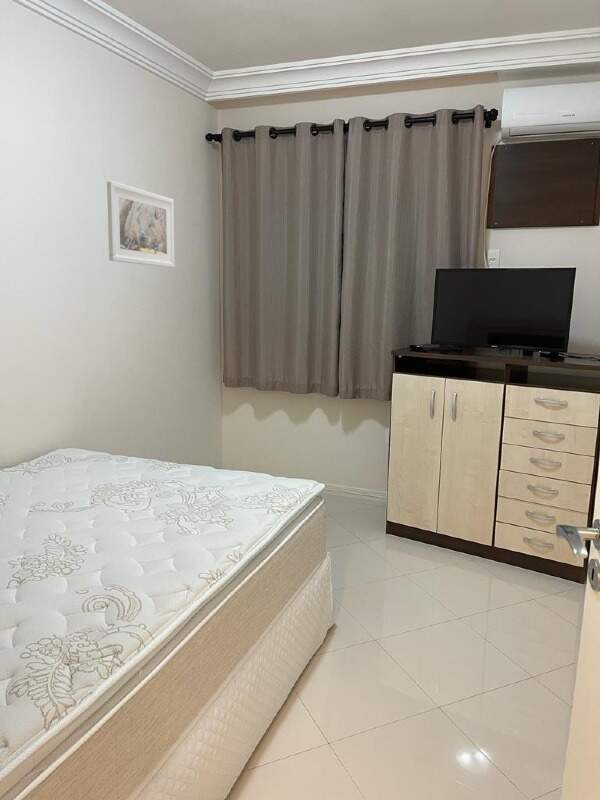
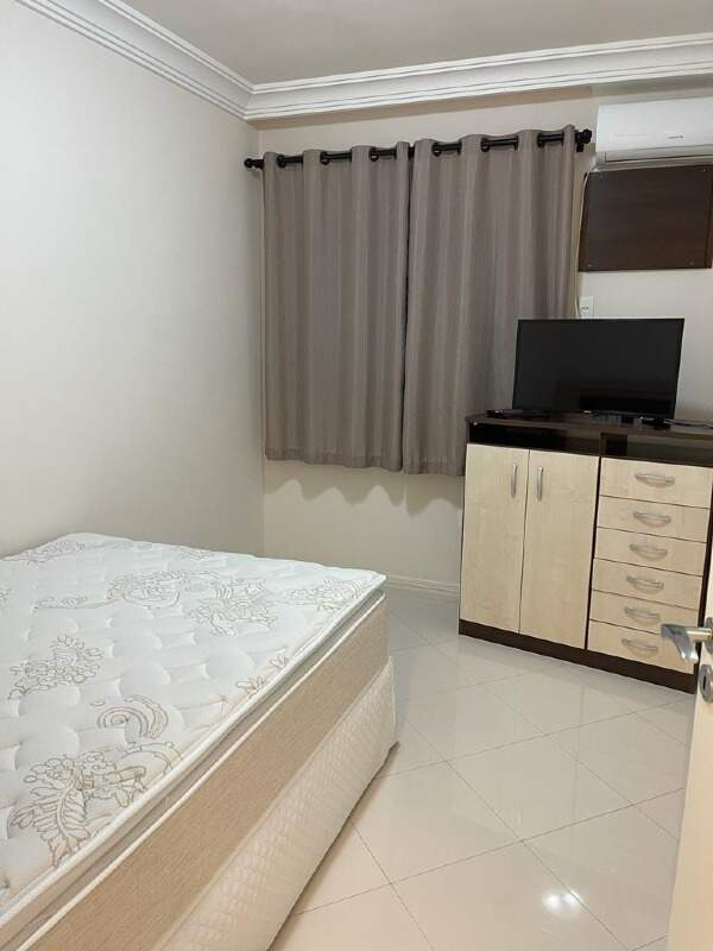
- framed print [106,180,175,269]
